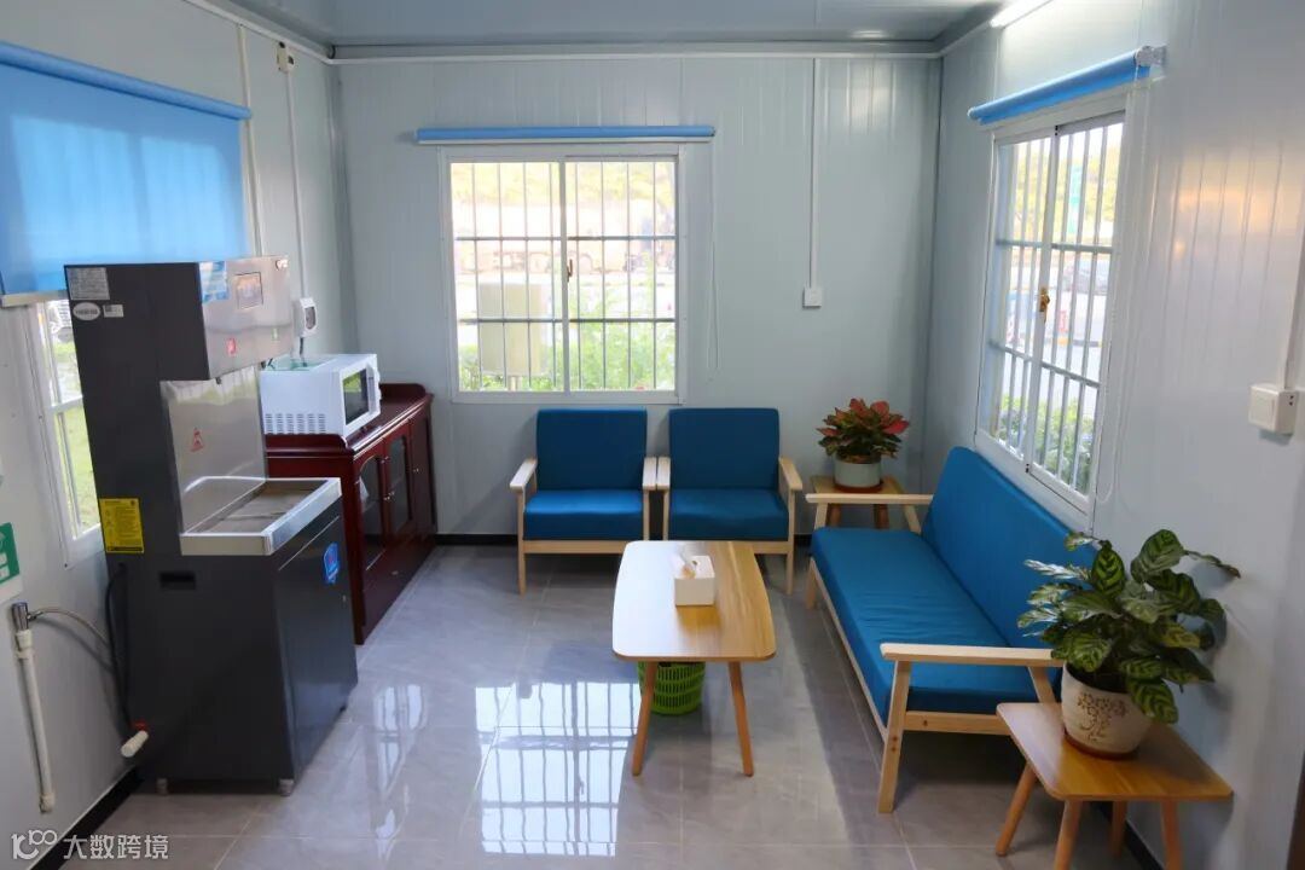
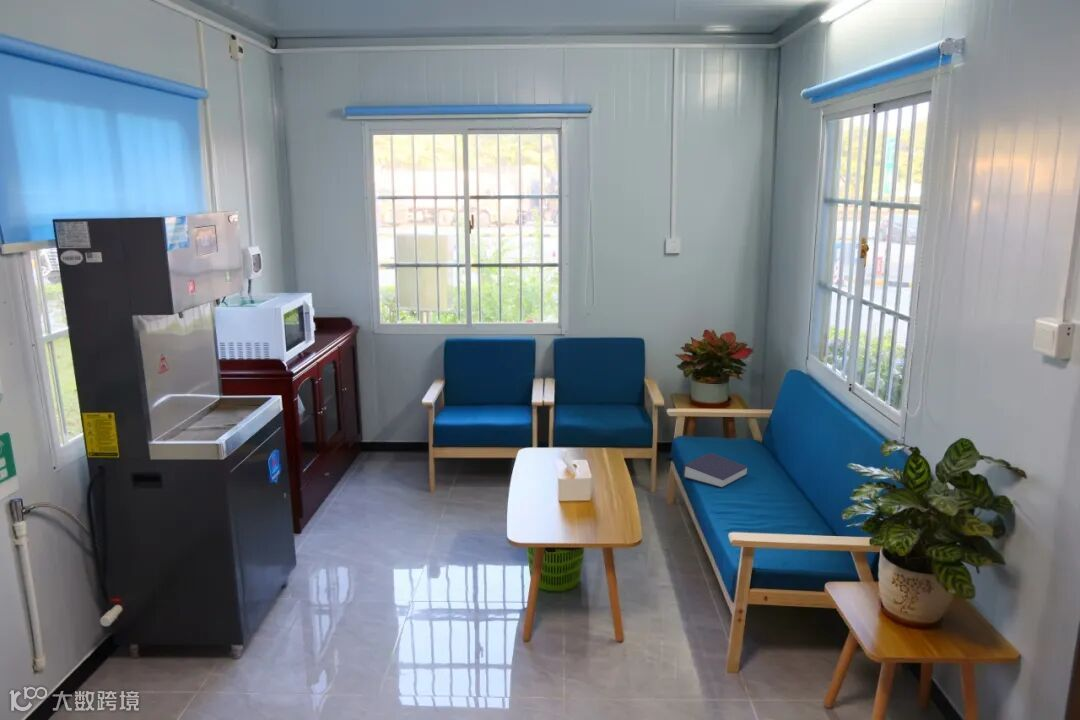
+ book [682,452,749,489]
